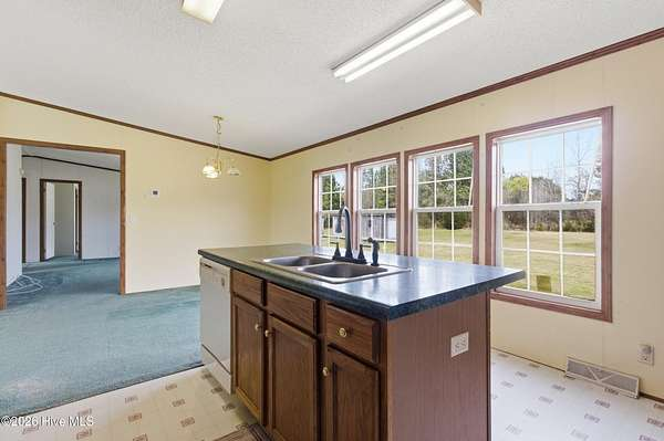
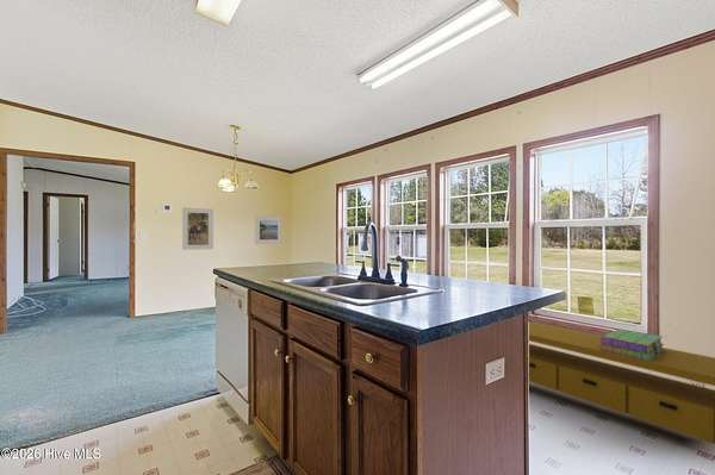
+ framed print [181,206,214,251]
+ stack of books [599,327,665,361]
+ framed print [254,214,284,245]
+ bench [528,320,715,445]
